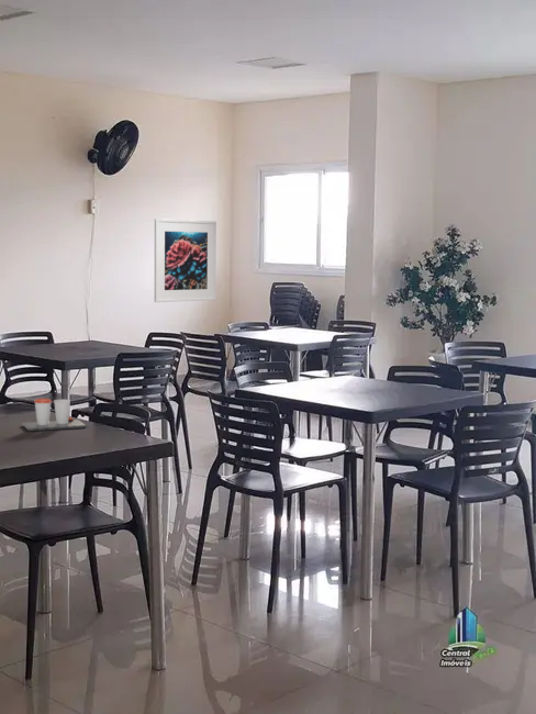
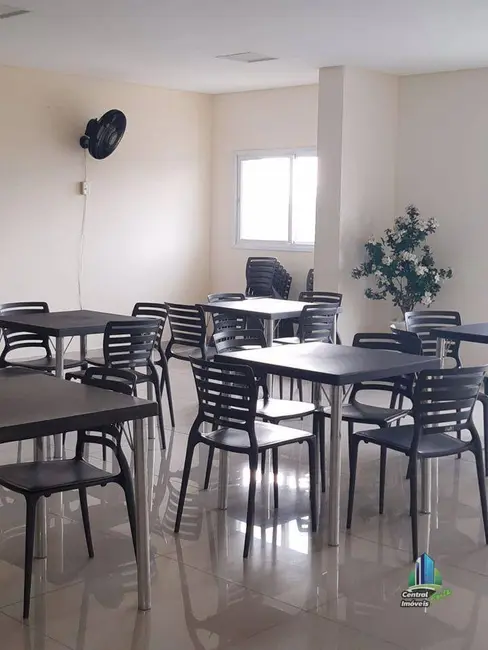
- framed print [154,217,217,303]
- cup [21,398,87,432]
